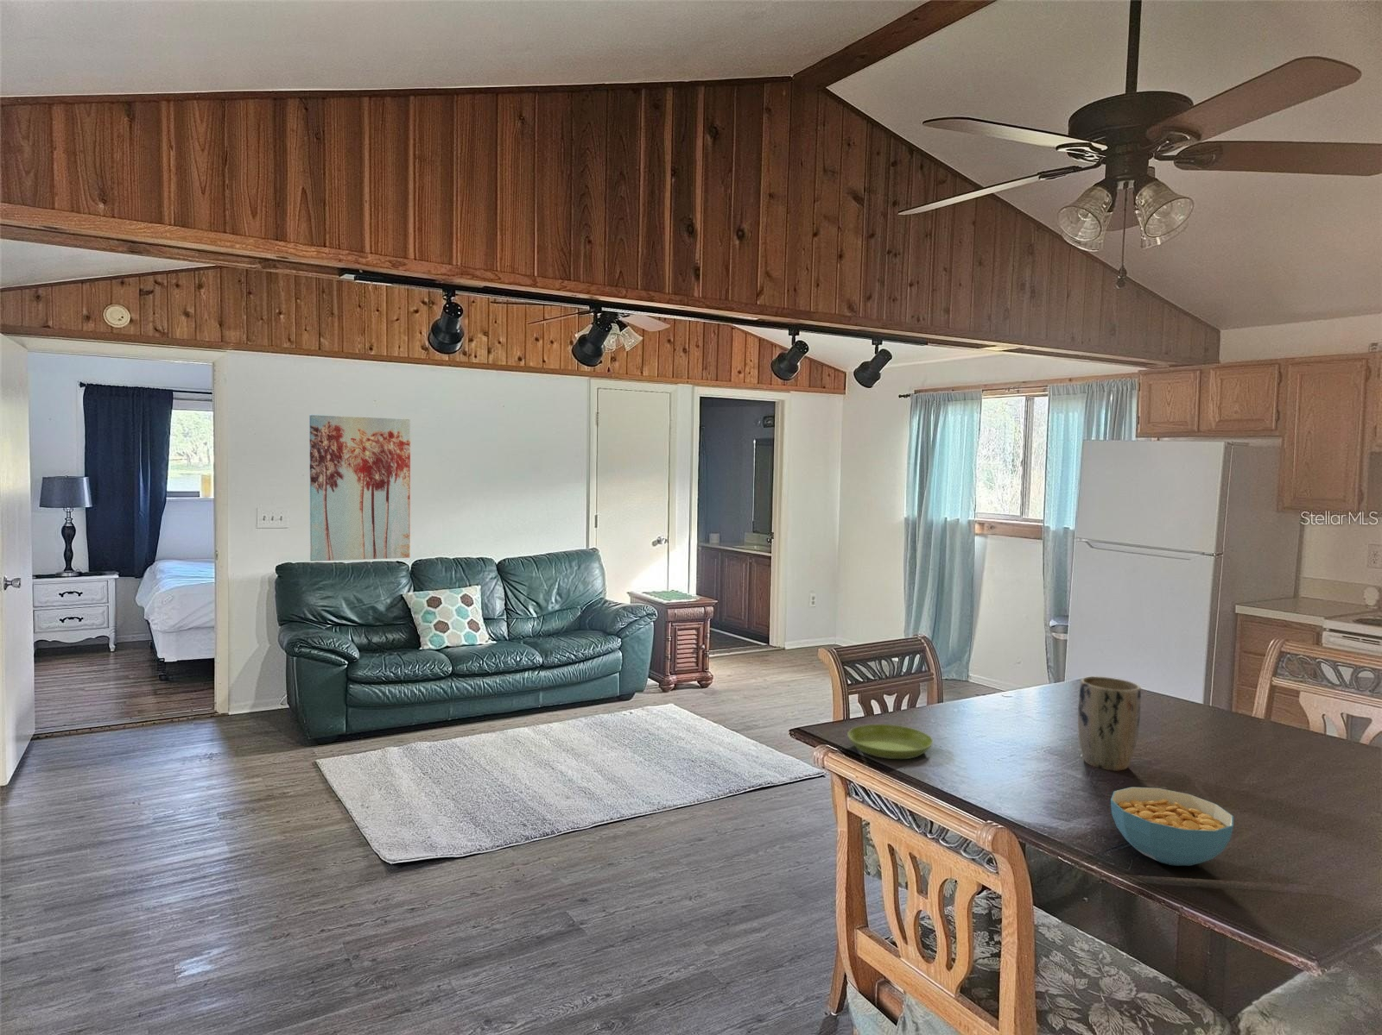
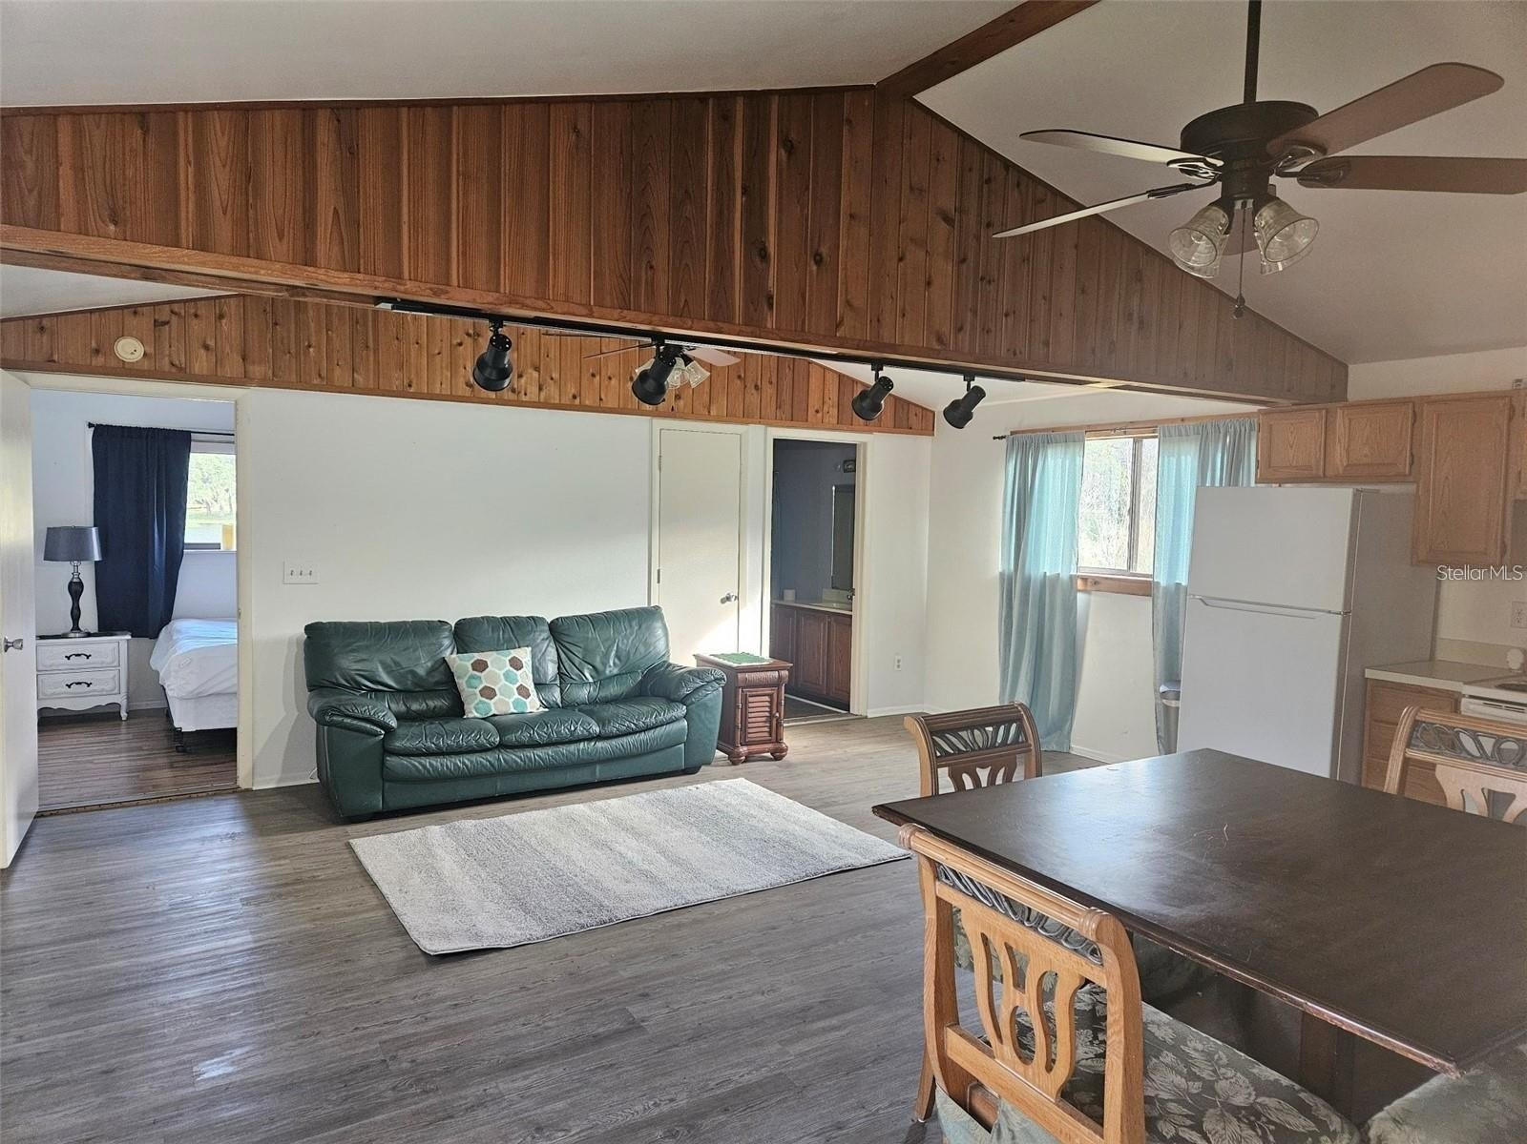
- cereal bowl [1110,787,1234,866]
- wall art [308,414,411,562]
- plant pot [1077,675,1142,772]
- saucer [847,724,934,760]
